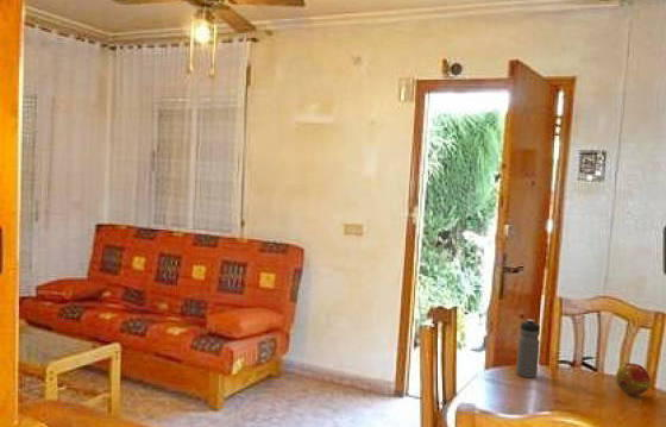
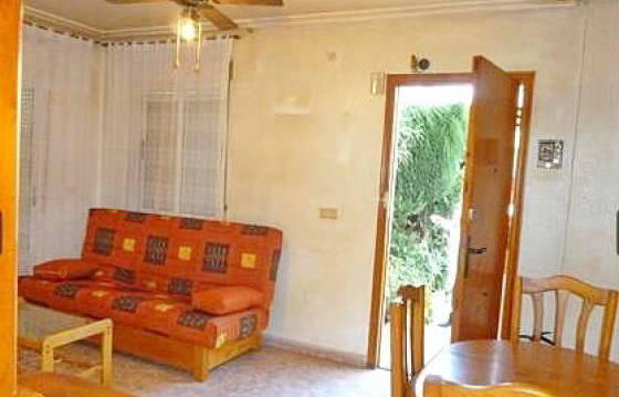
- fruit [614,362,652,396]
- water bottle [515,318,541,379]
